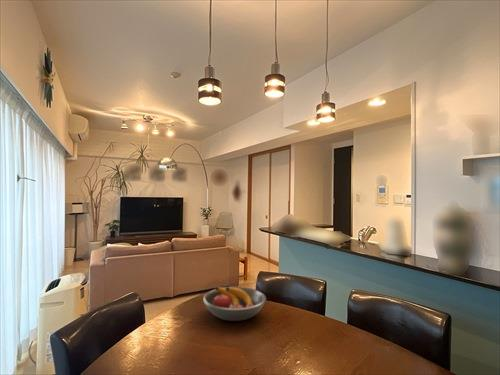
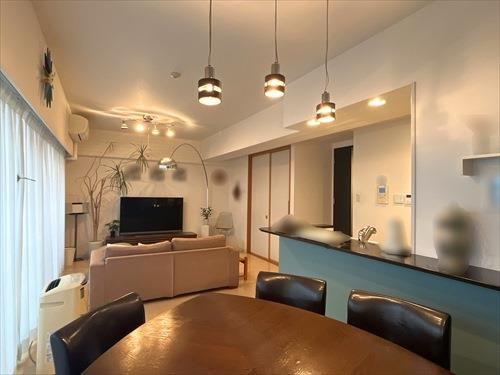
- fruit bowl [202,286,267,322]
